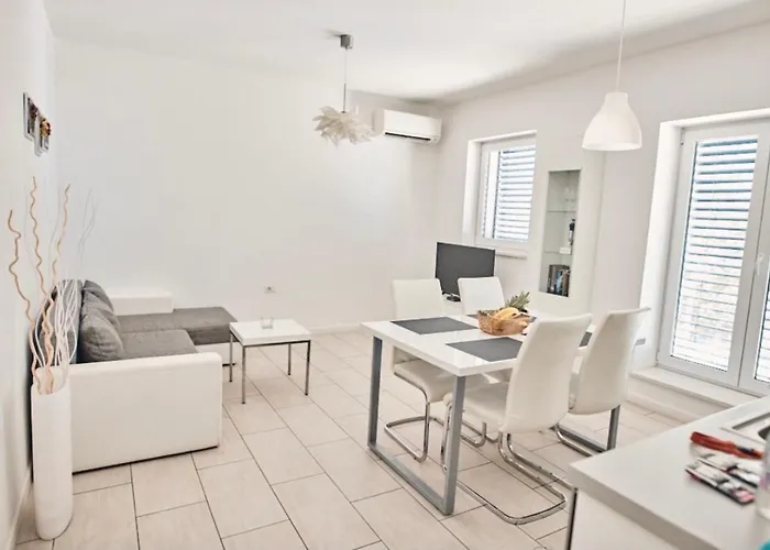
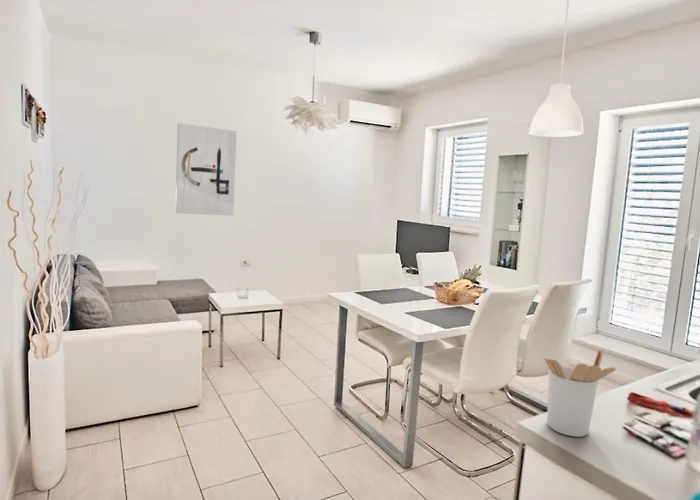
+ wall art [174,122,238,216]
+ utensil holder [544,348,617,438]
